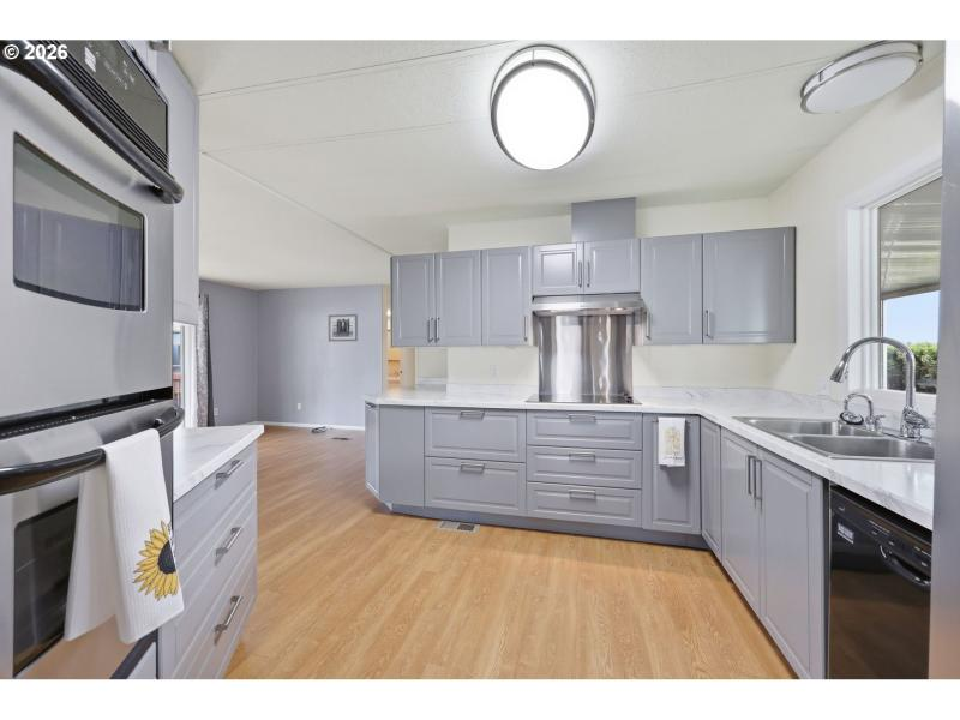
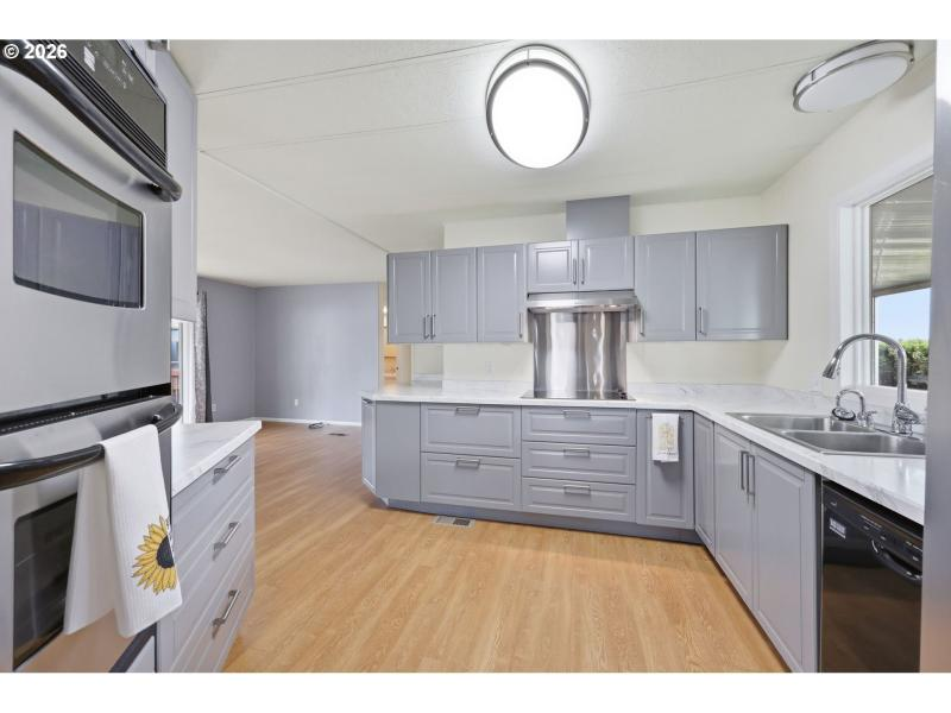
- wall art [328,313,359,342]
